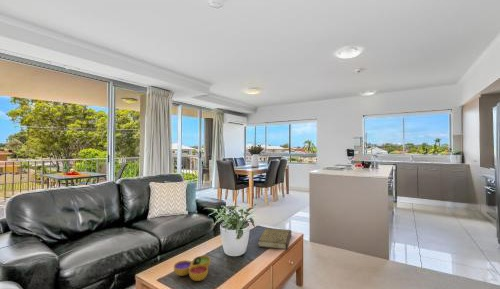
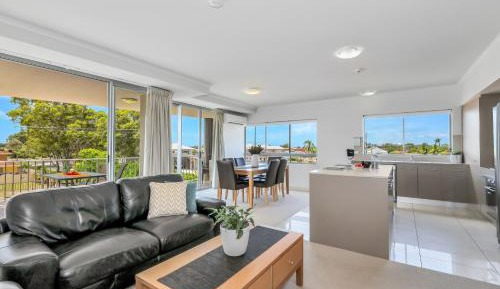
- book [257,227,292,251]
- decorative bowl [173,255,211,282]
